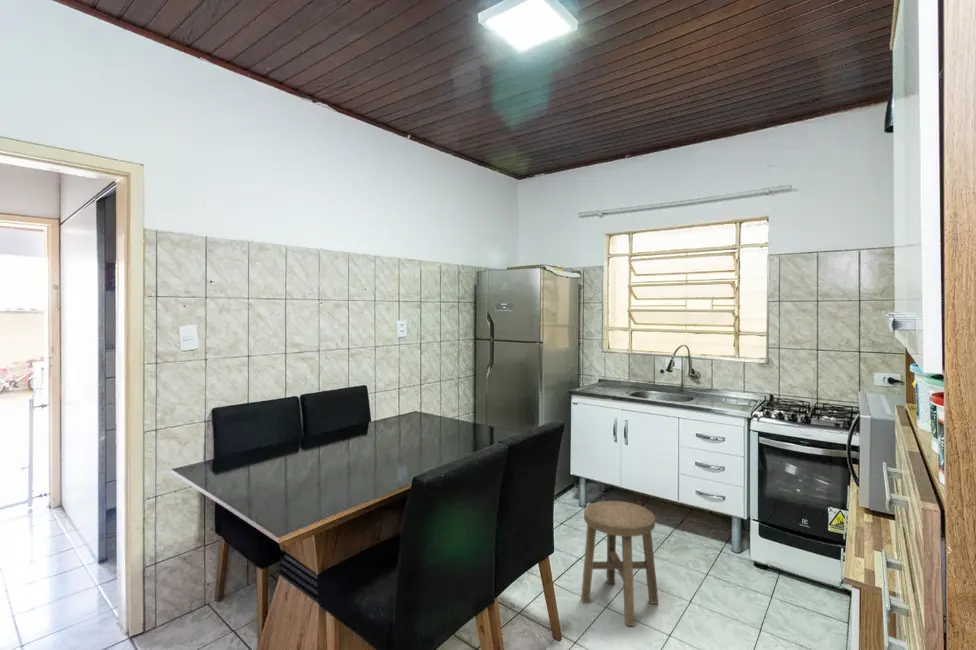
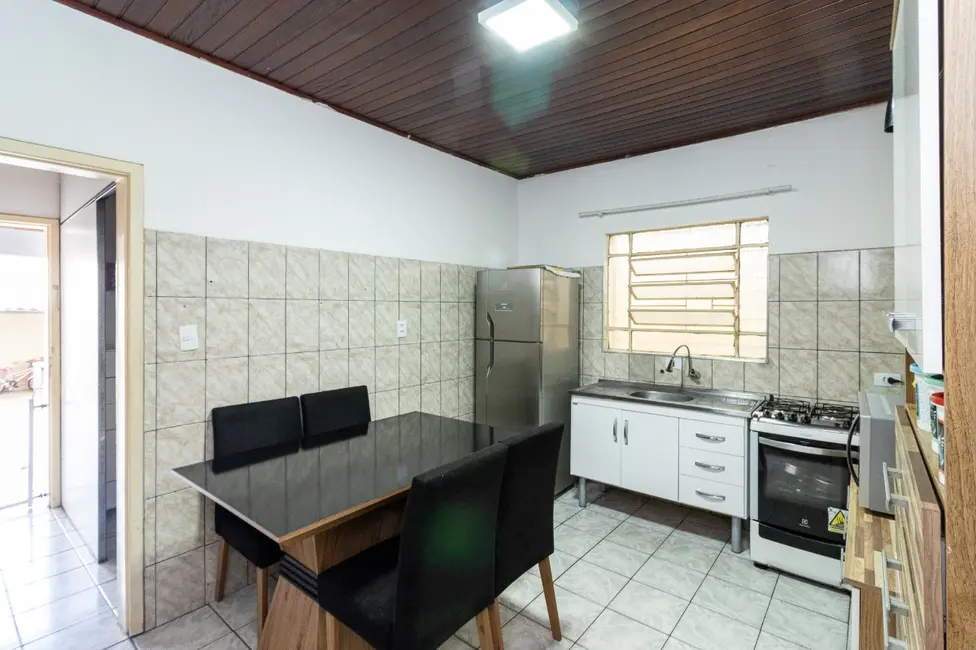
- stool [580,500,660,627]
